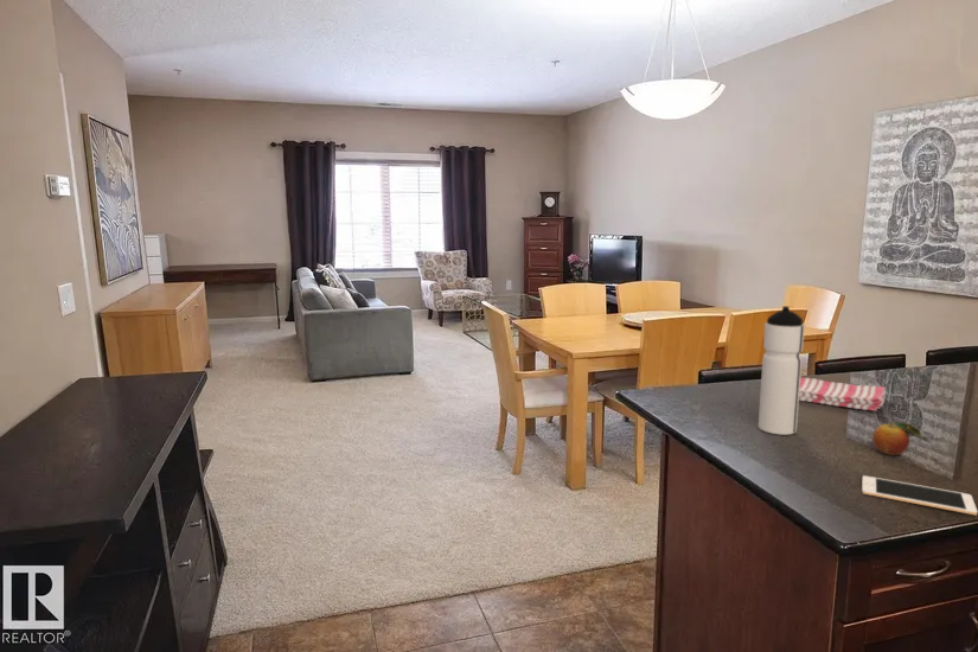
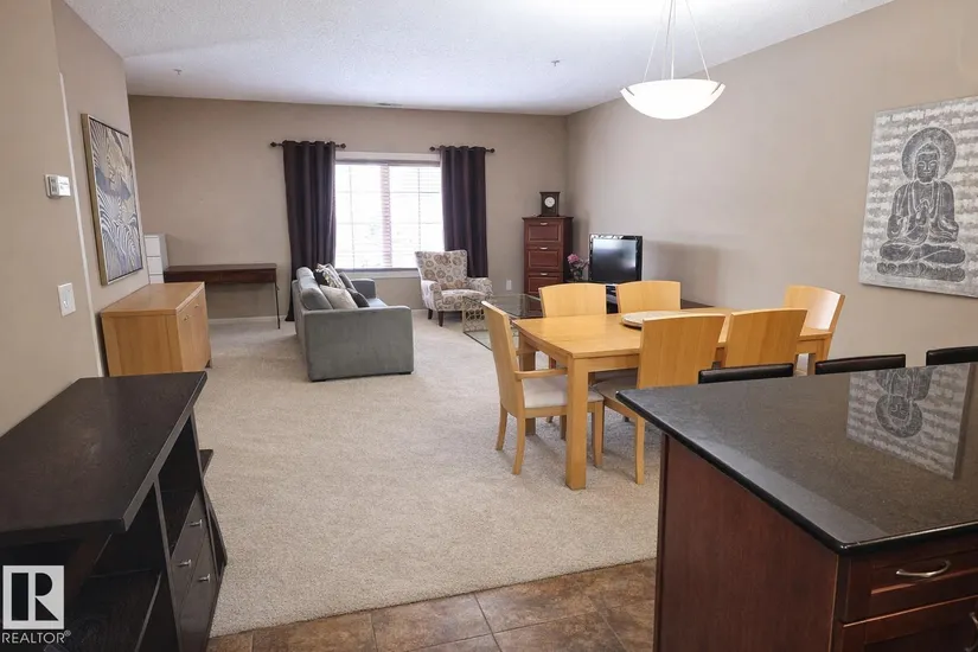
- fruit [871,414,933,456]
- water bottle [758,305,806,436]
- dish towel [799,376,887,413]
- cell phone [861,474,978,516]
